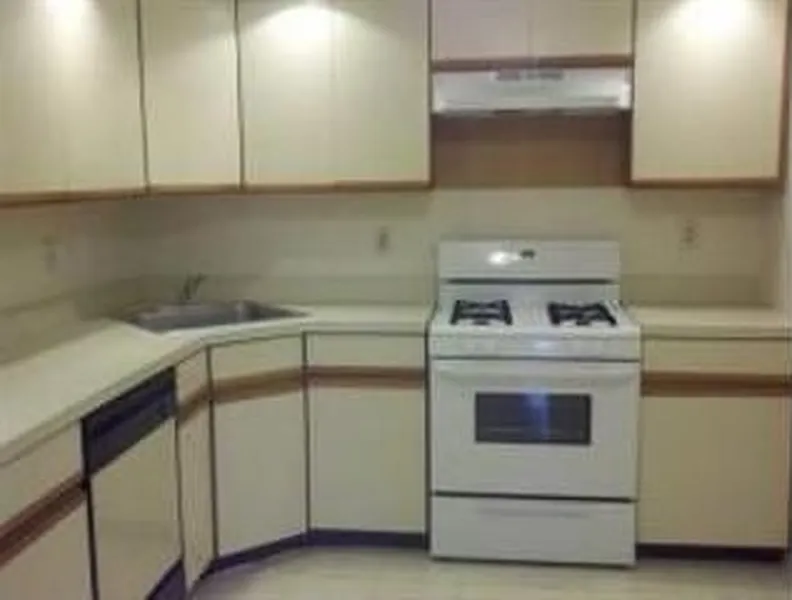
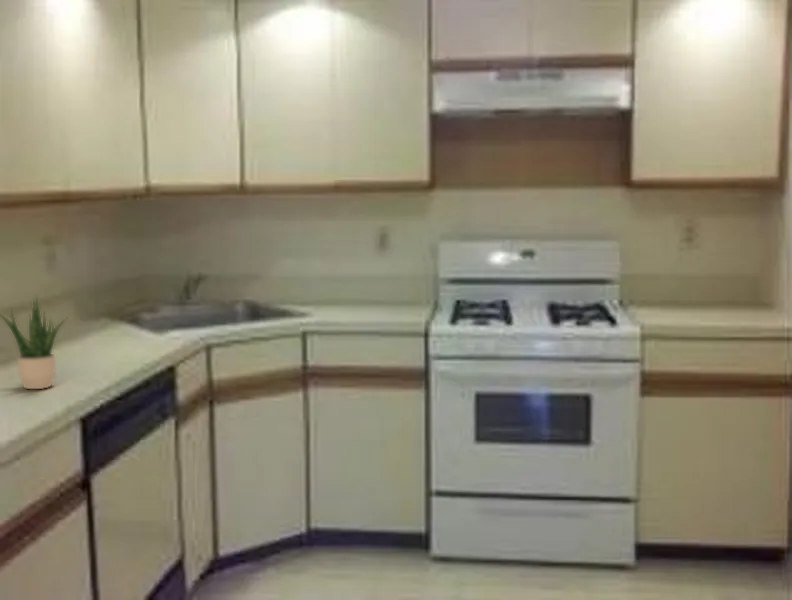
+ potted plant [0,293,69,390]
